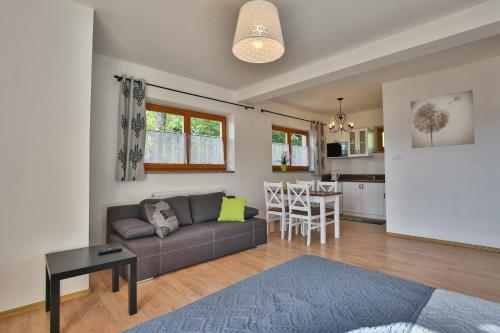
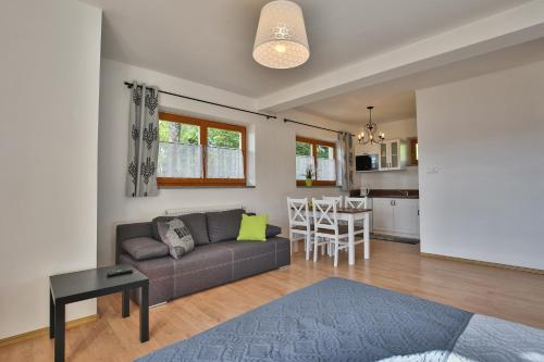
- wall art [410,89,476,149]
